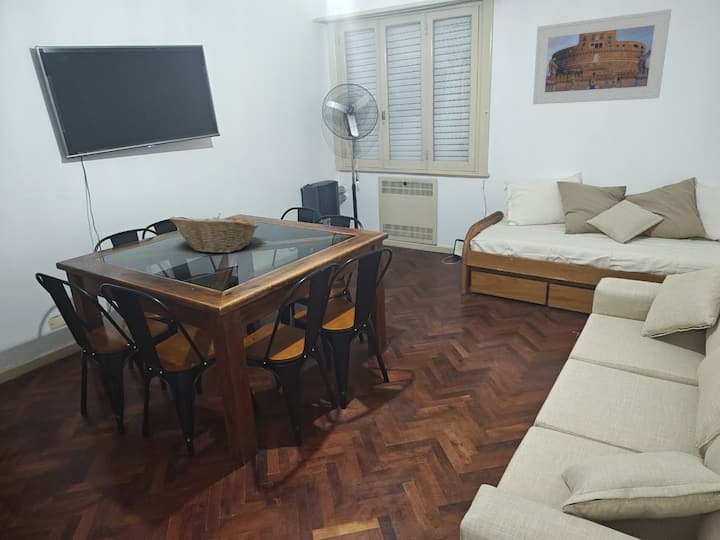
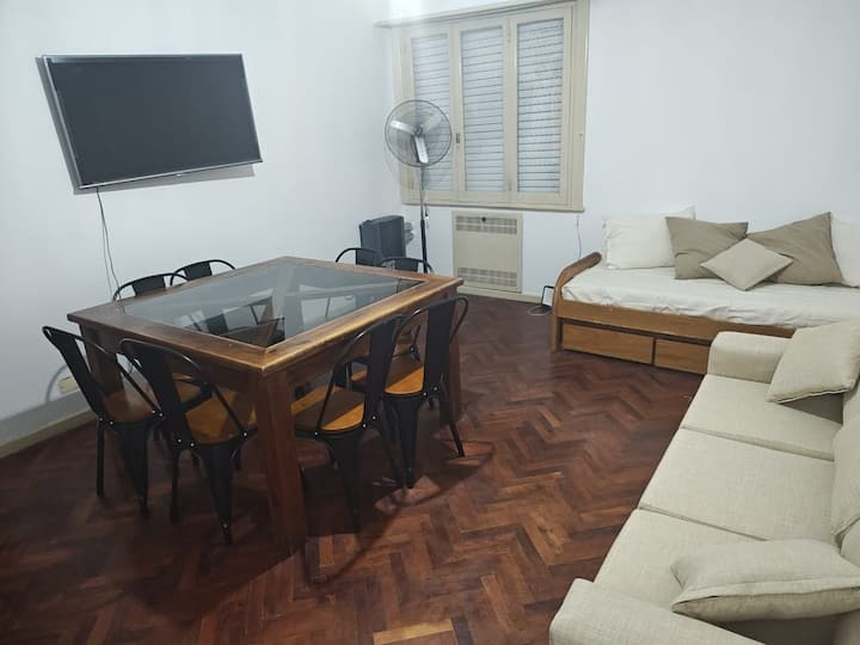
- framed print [532,8,672,105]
- fruit basket [168,214,259,254]
